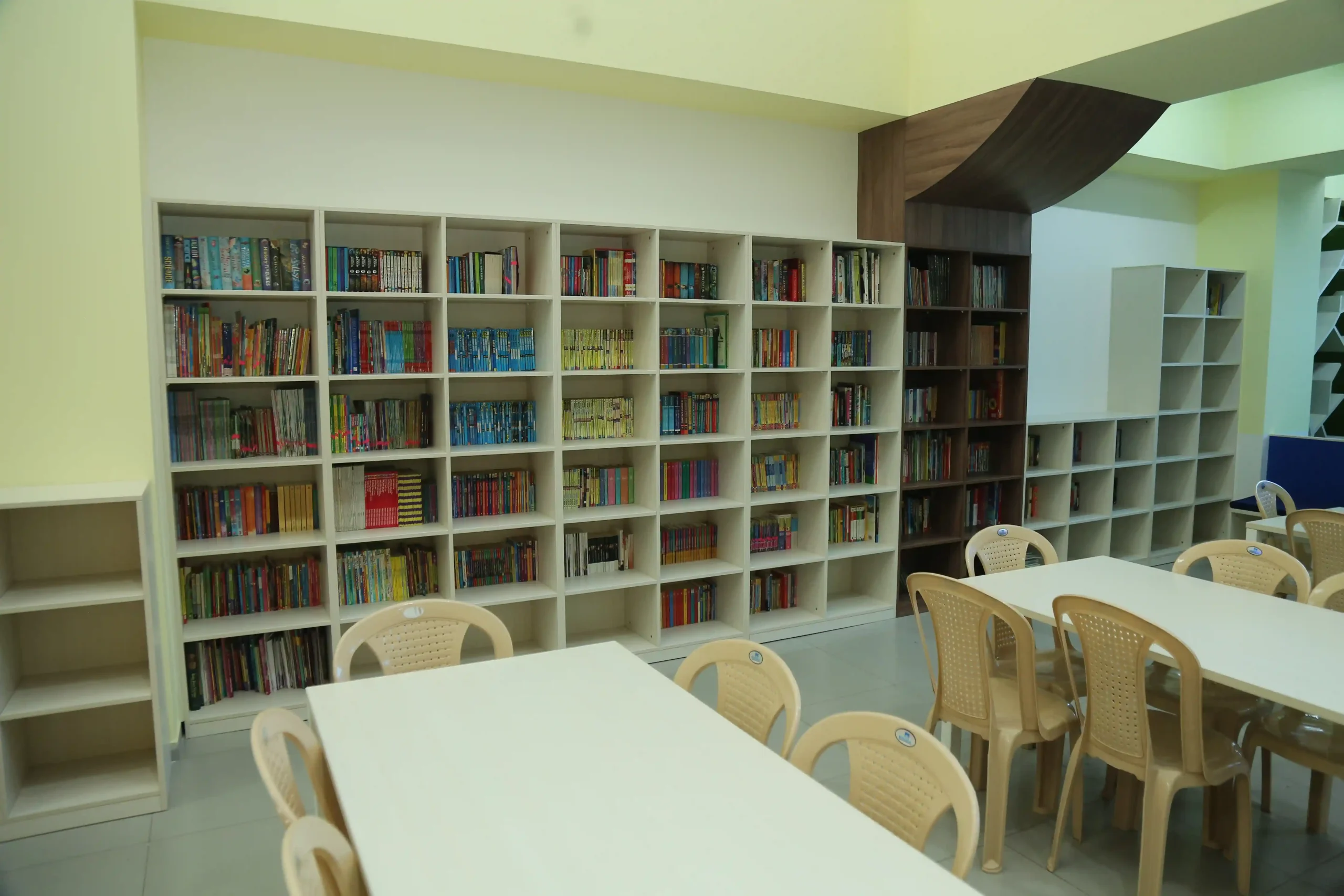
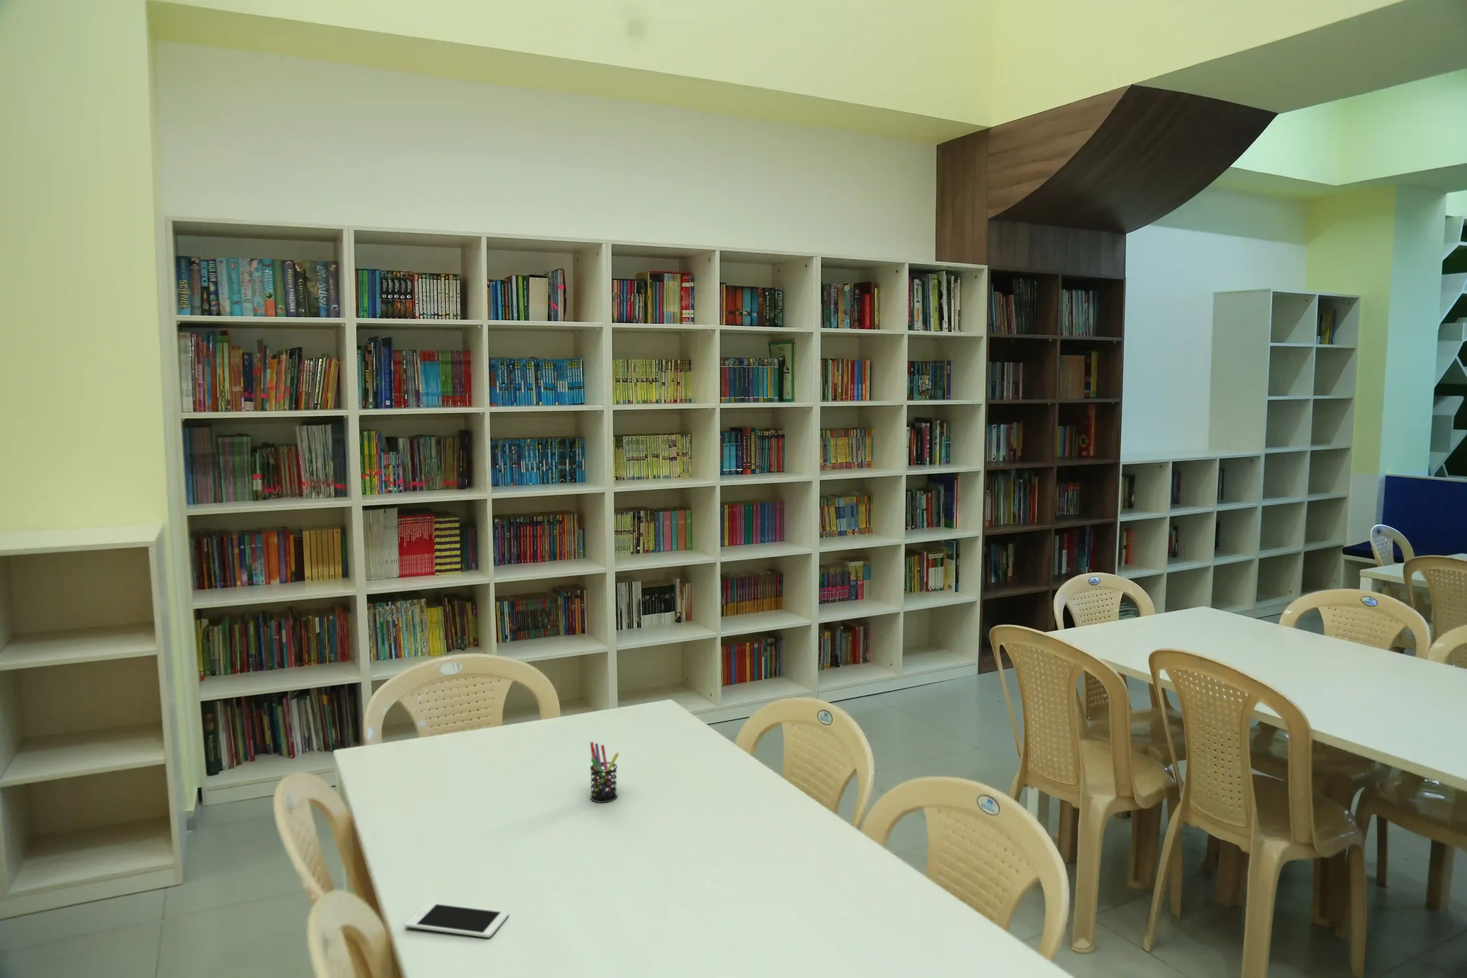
+ cell phone [405,902,510,939]
+ pen holder [589,741,620,803]
